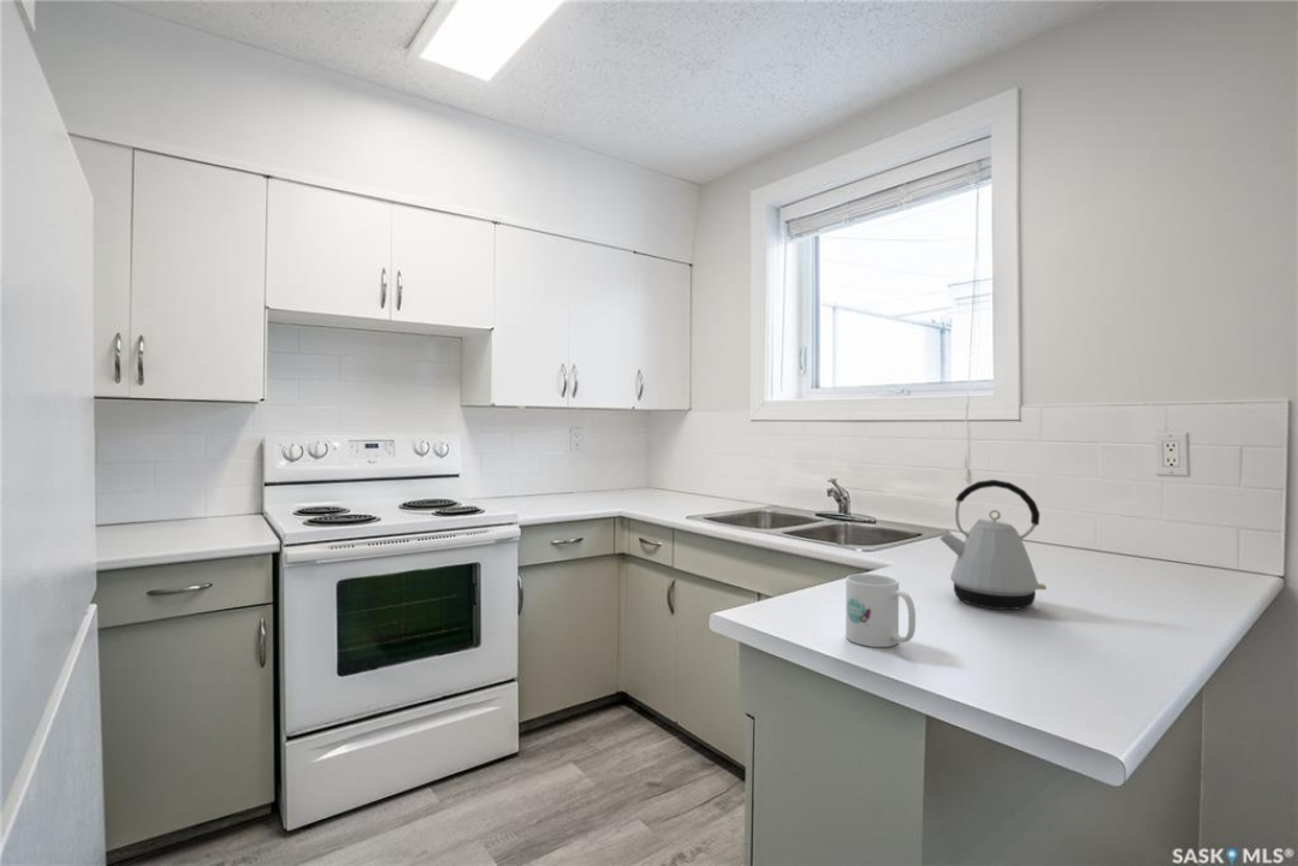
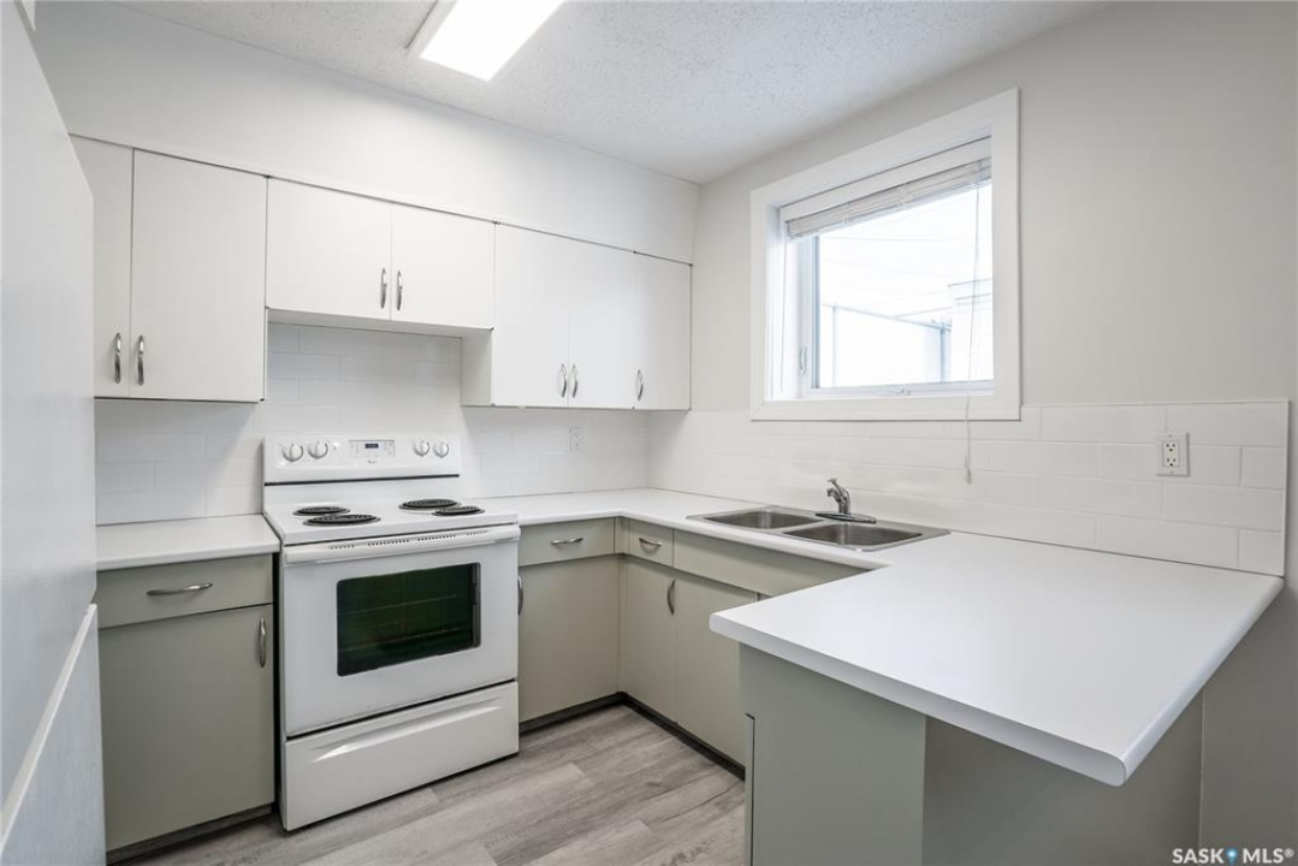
- mug [844,573,917,648]
- kettle [938,479,1048,611]
